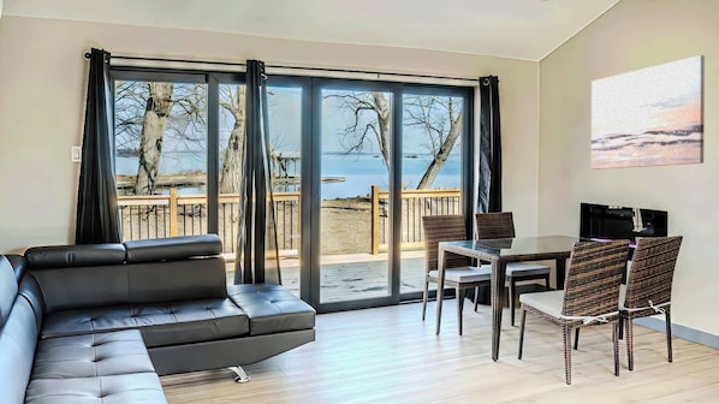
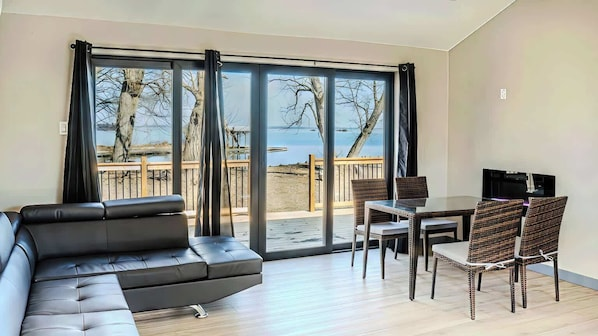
- wall art [590,54,706,171]
